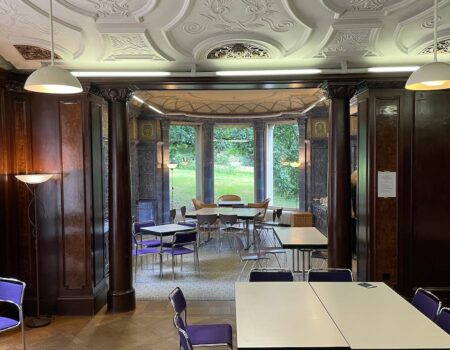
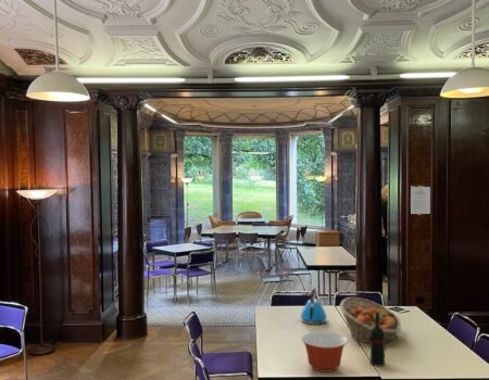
+ mixing bowl [300,330,349,373]
+ wine bottle [365,311,386,367]
+ fruit basket [339,296,402,344]
+ kettle [300,287,328,326]
